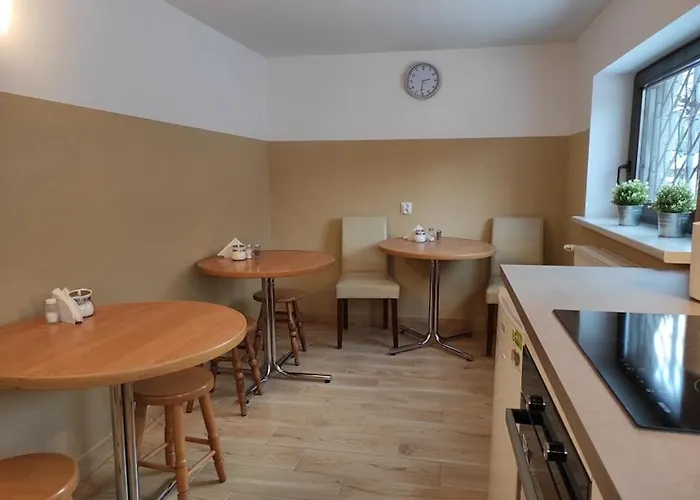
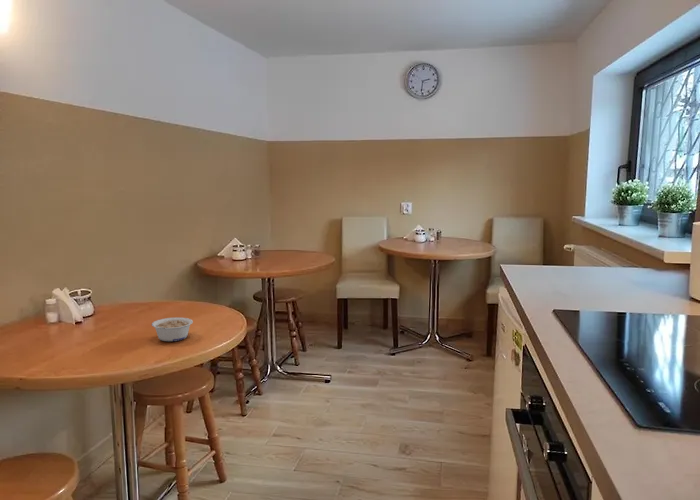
+ legume [151,317,194,342]
